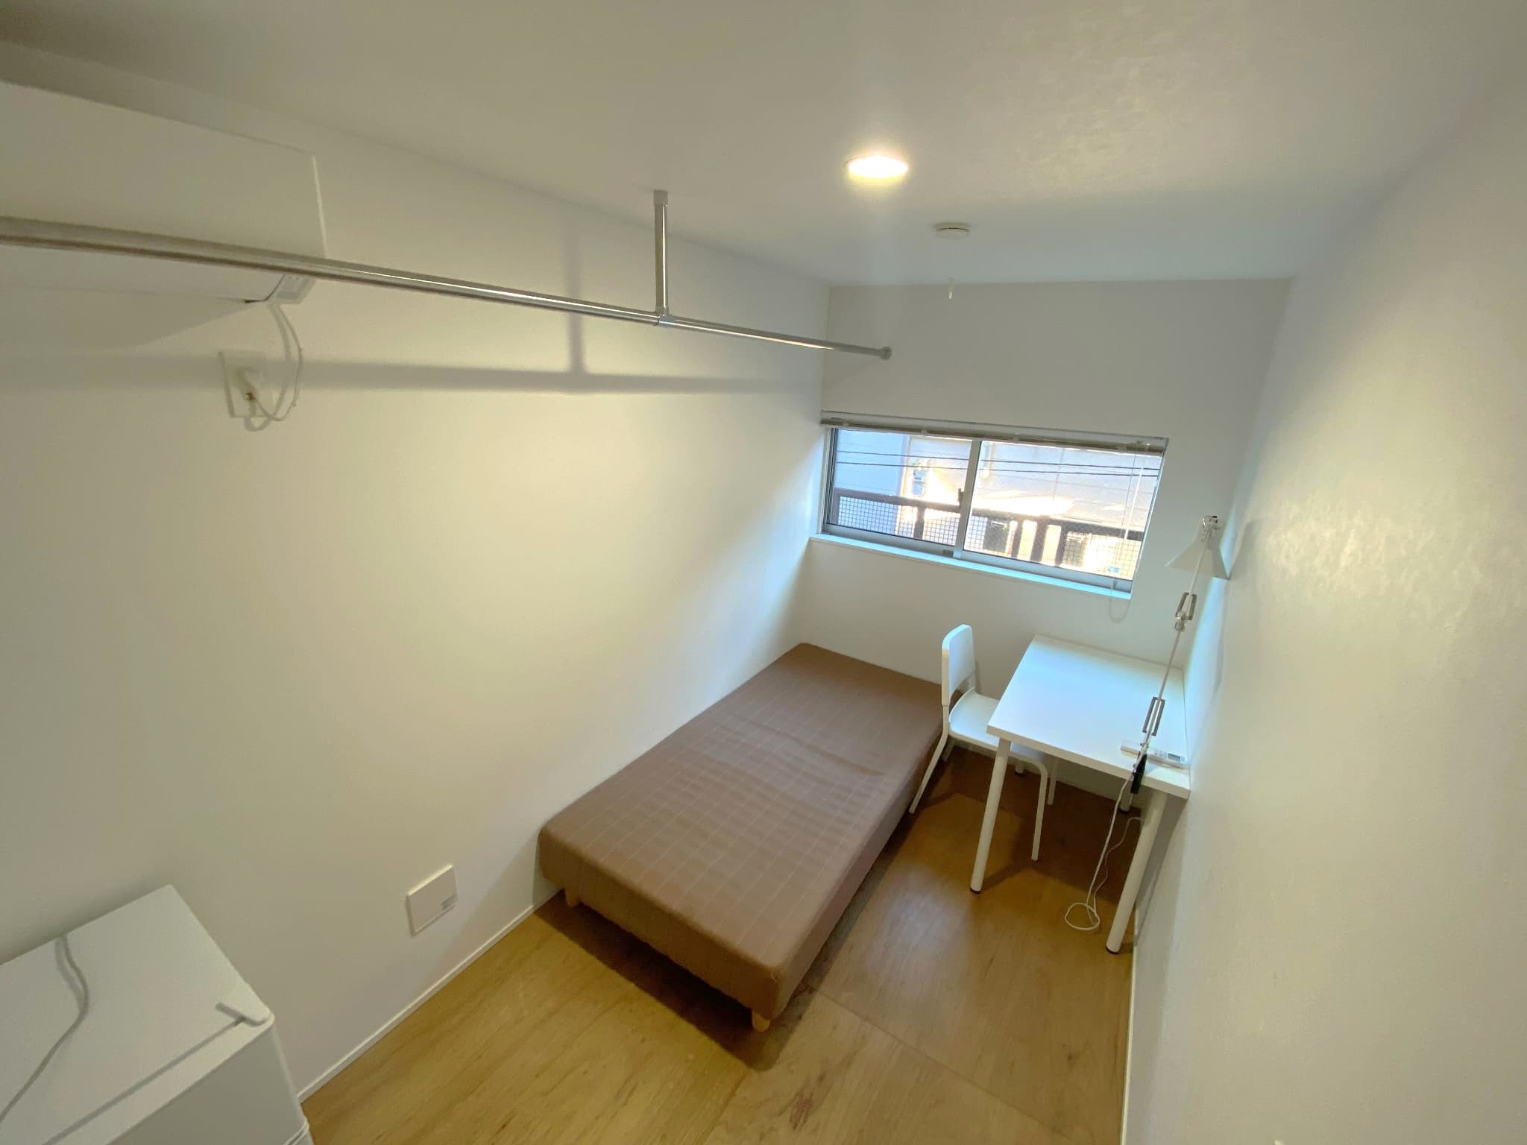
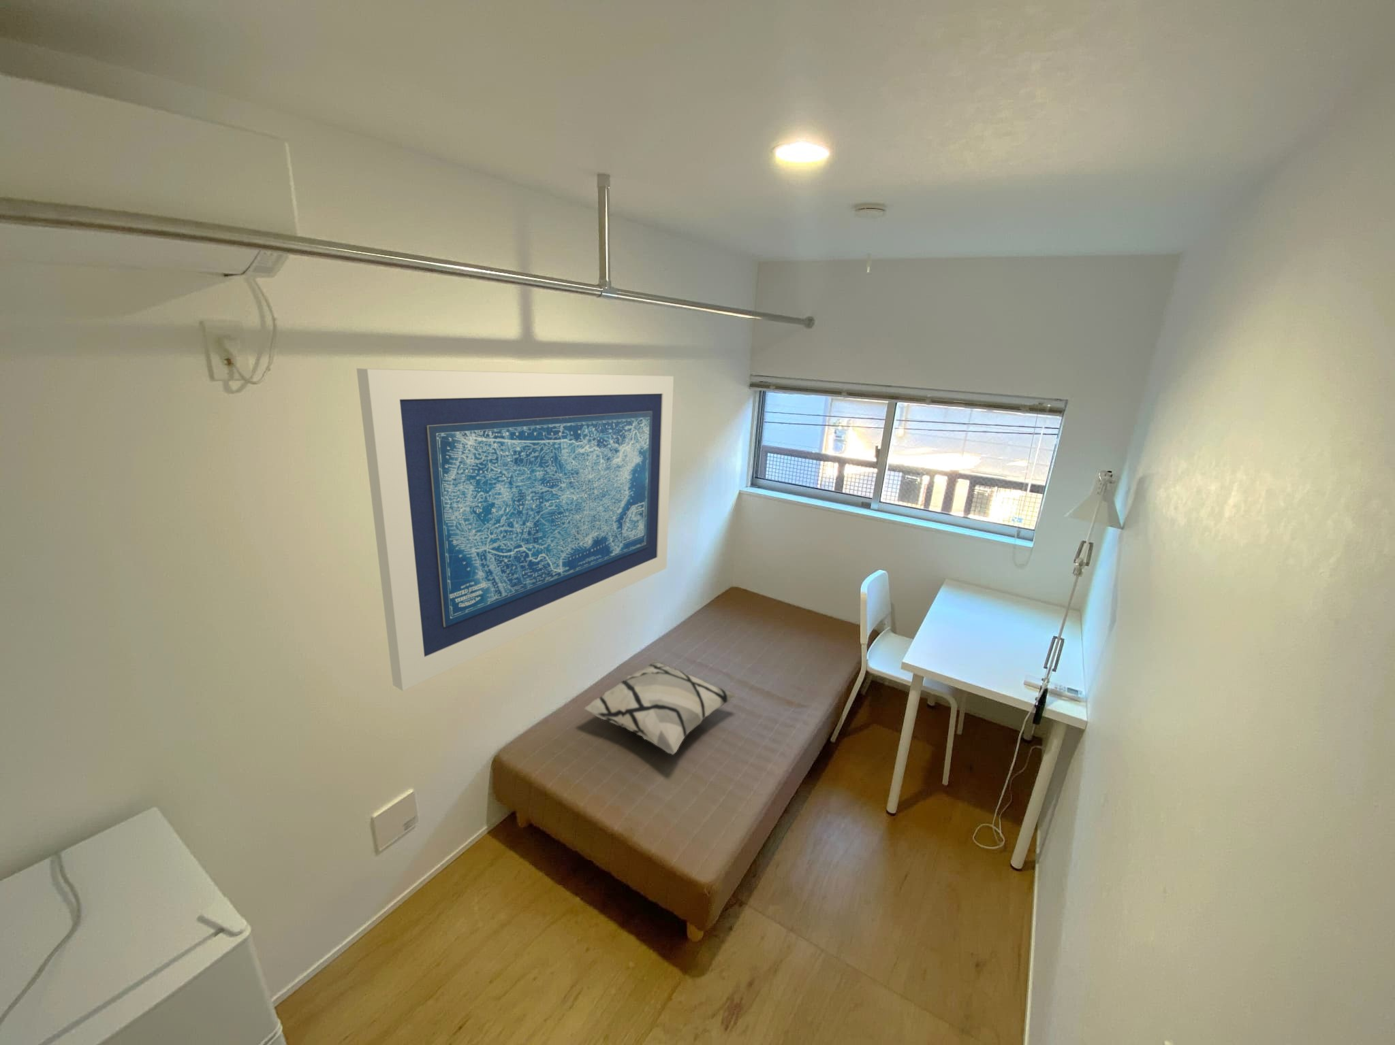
+ wall art [356,368,674,692]
+ decorative pillow [583,661,738,755]
